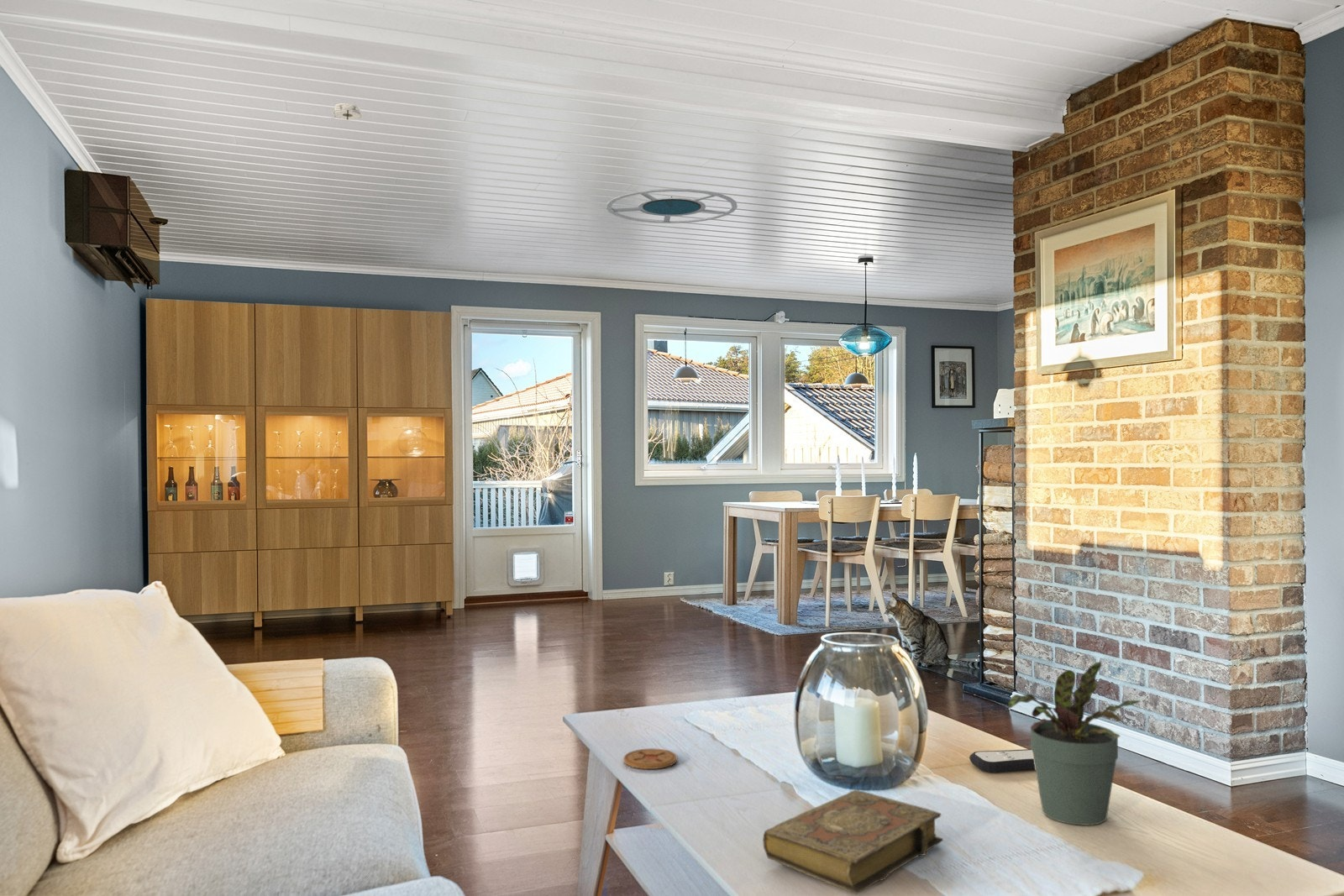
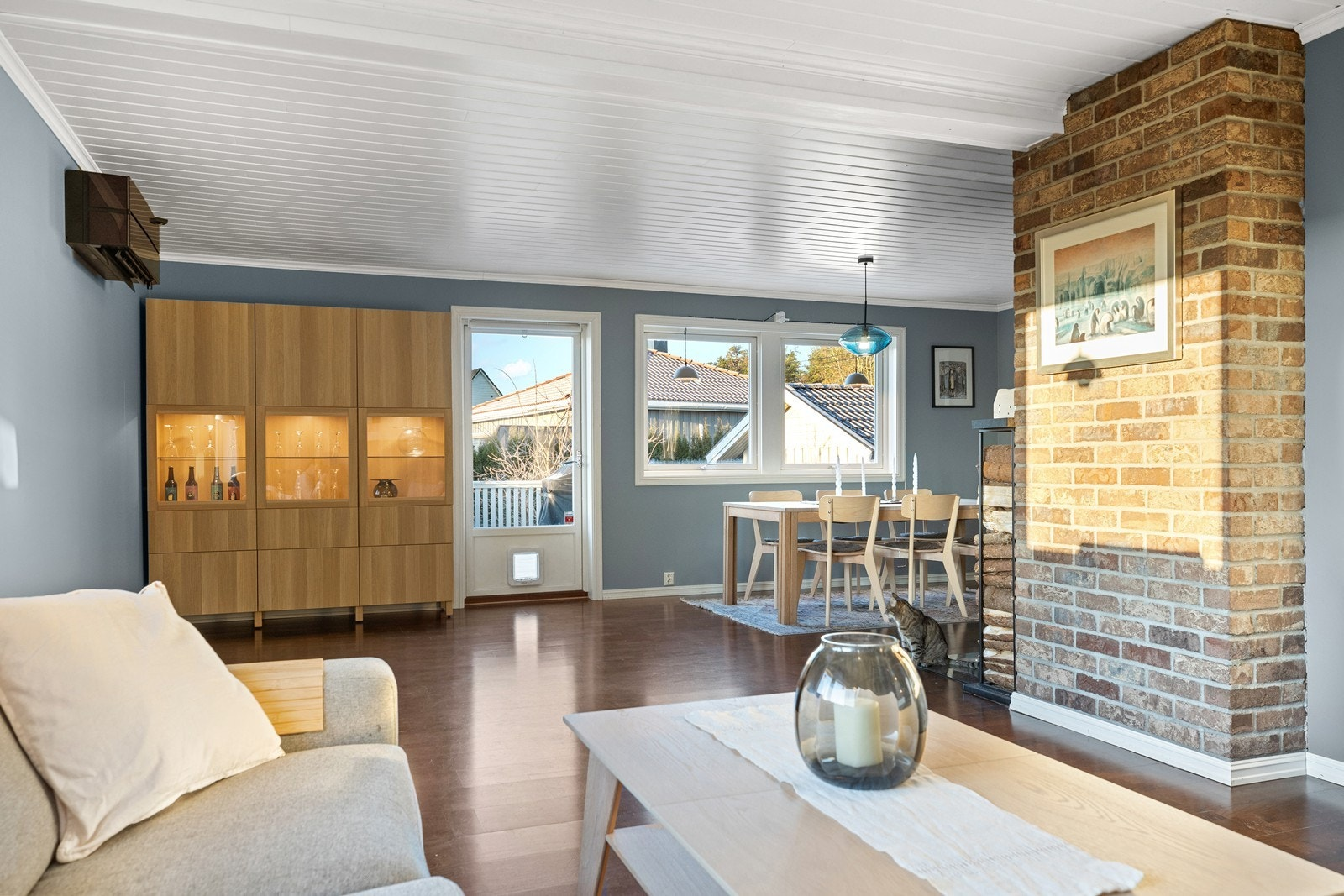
- smoke detector [331,102,364,121]
- book [762,789,944,895]
- remote control [969,748,1036,773]
- coaster [622,747,678,770]
- ceiling lamp [606,188,738,224]
- potted plant [1007,661,1142,826]
